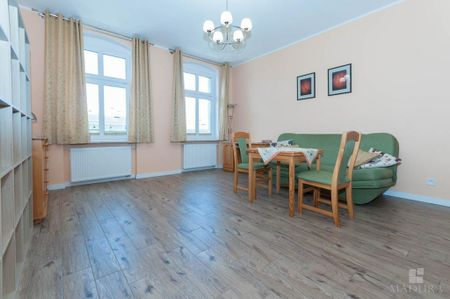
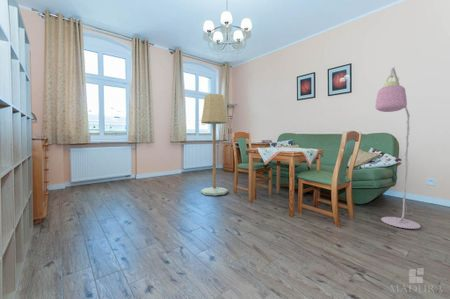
+ floor lamp [374,66,421,230]
+ floor lamp [200,93,229,196]
